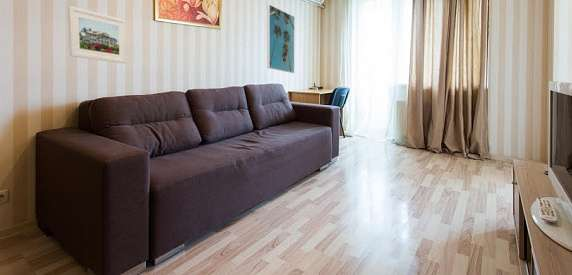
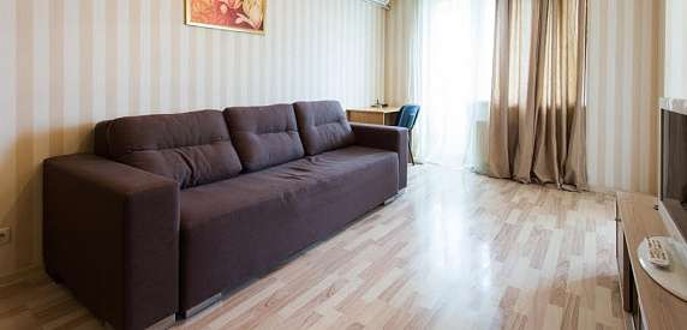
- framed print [67,5,128,65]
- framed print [266,4,295,74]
